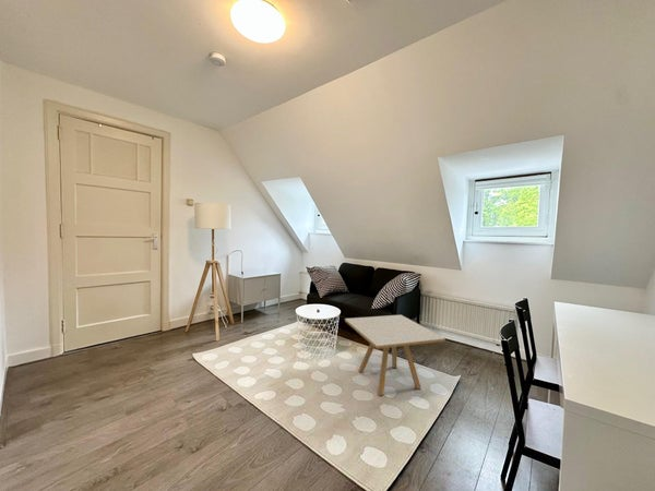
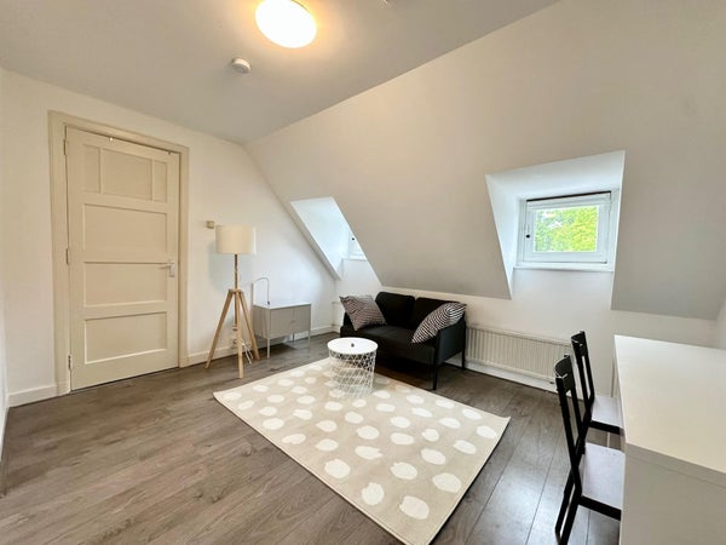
- side table [344,314,446,397]
